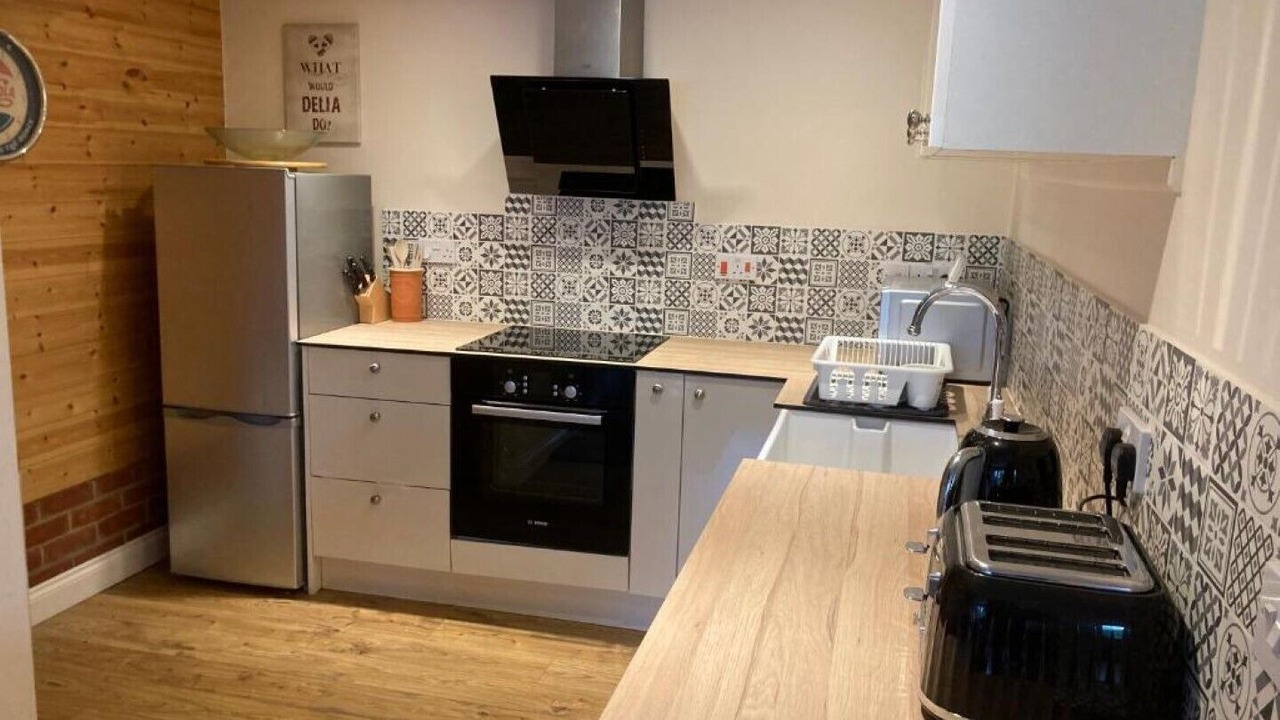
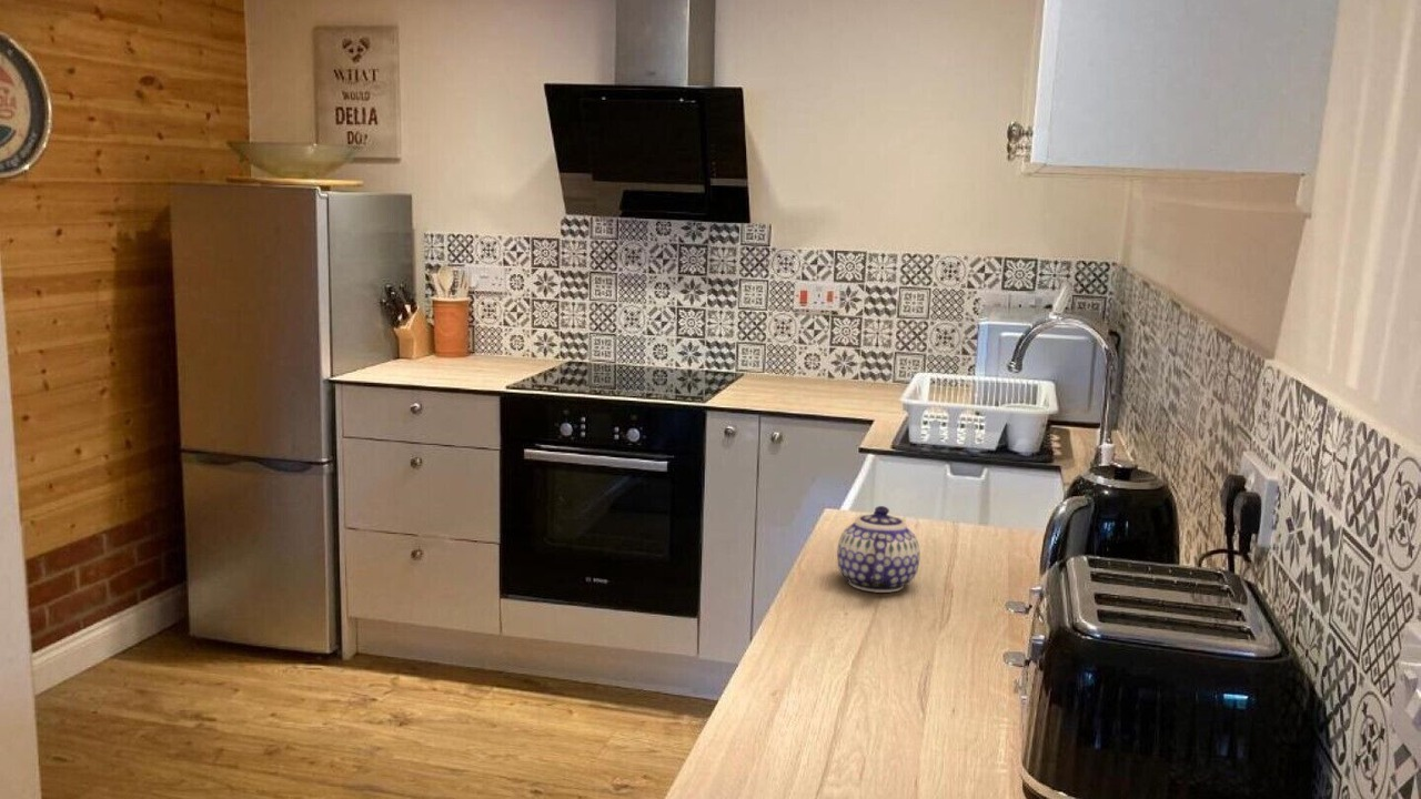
+ teapot [836,505,921,594]
